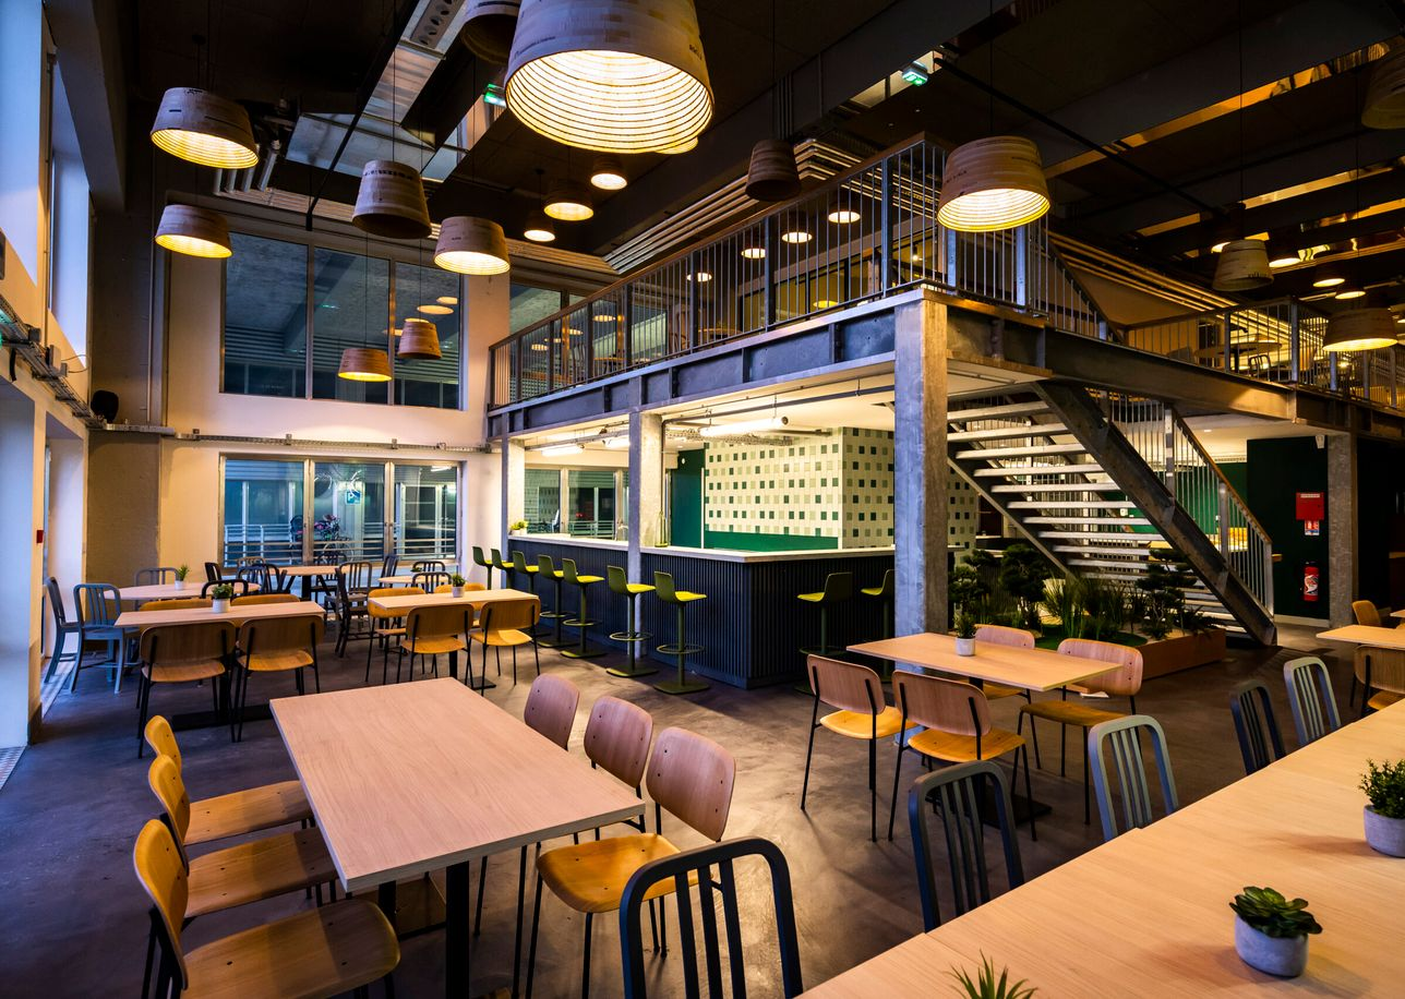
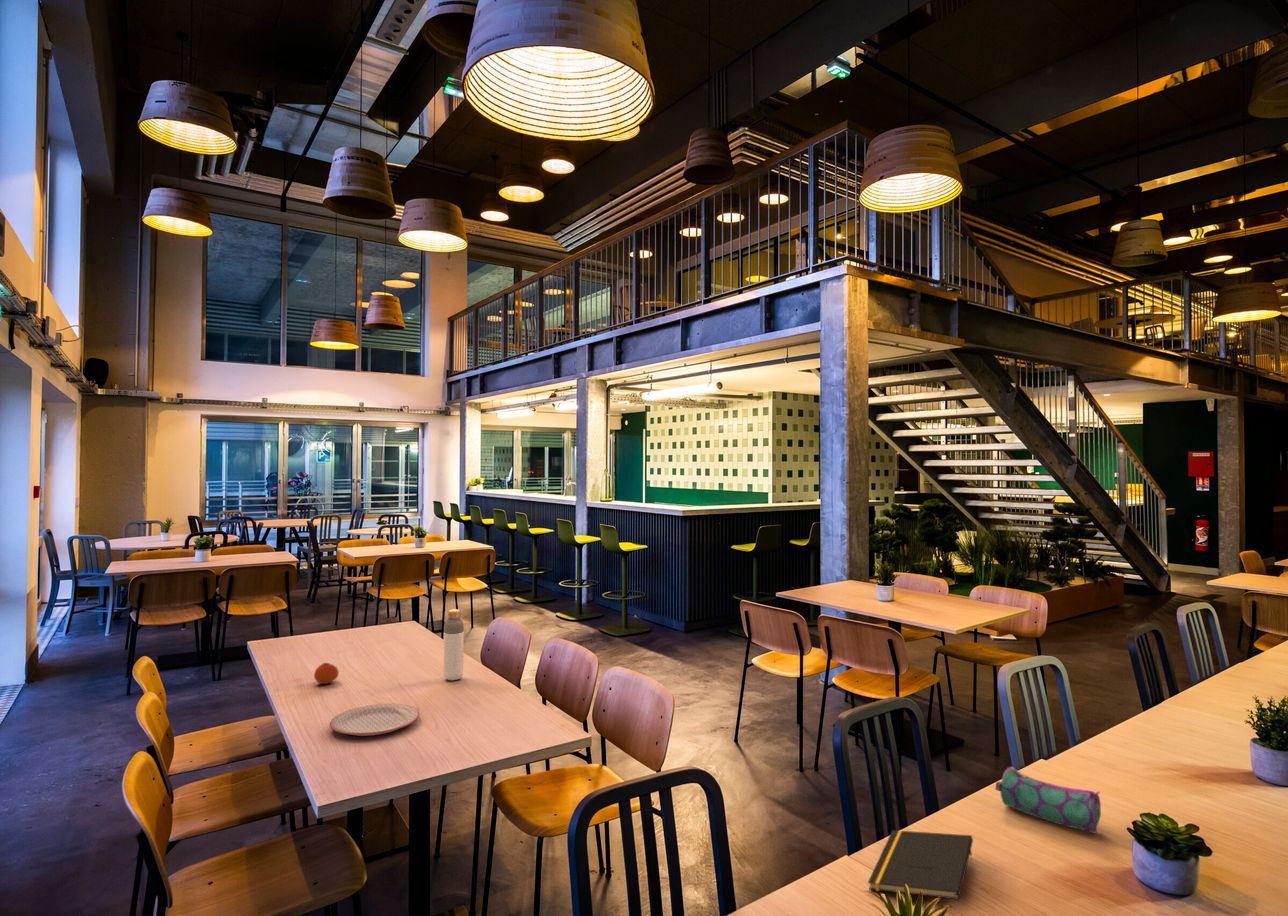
+ fruit [313,662,340,685]
+ notepad [867,829,974,900]
+ bottle [443,608,465,681]
+ pencil case [994,766,1102,835]
+ plate [329,703,421,737]
